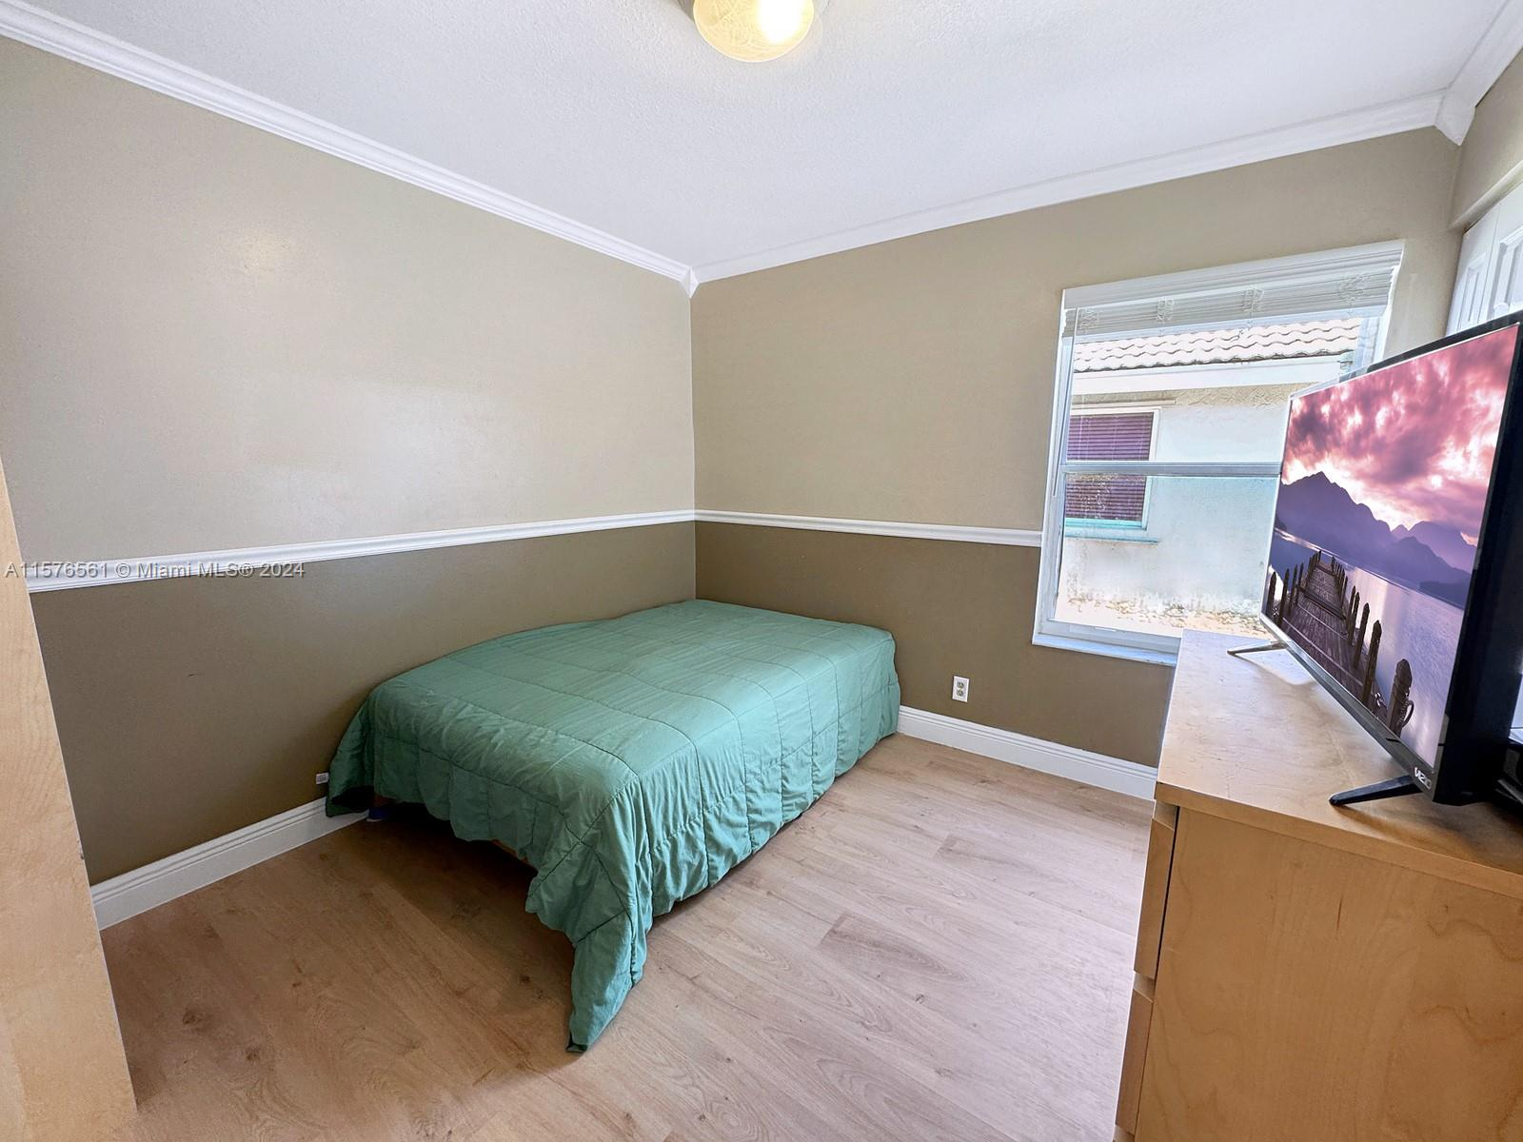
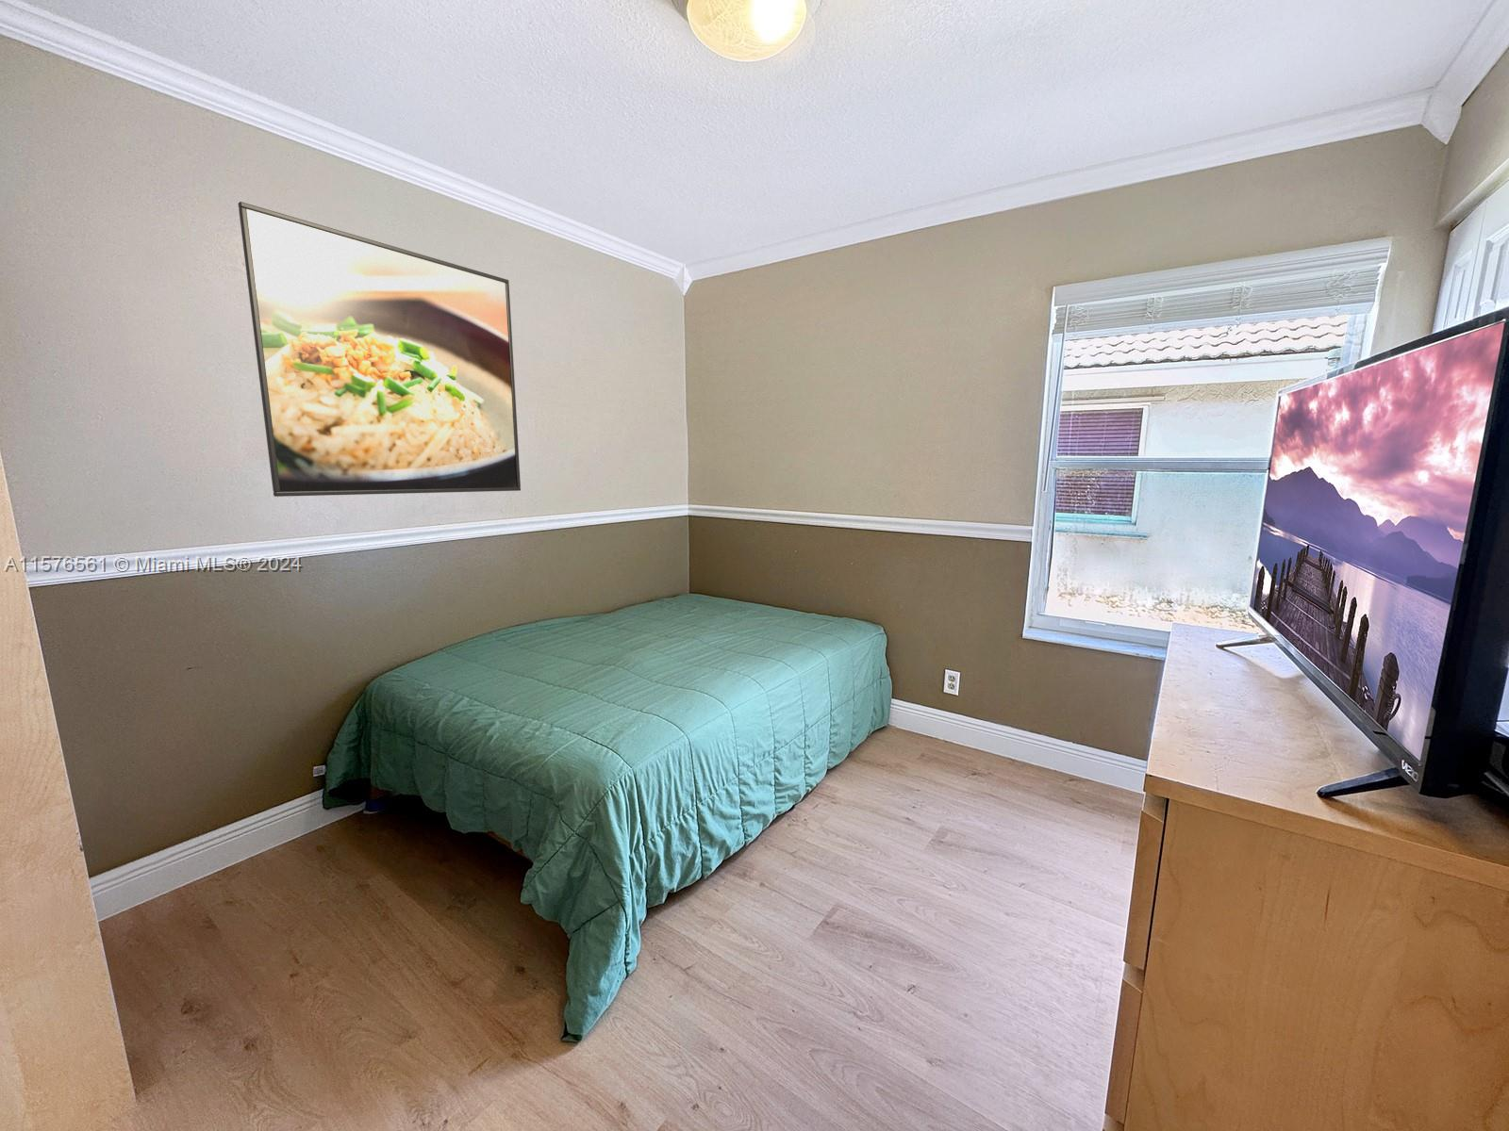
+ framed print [238,201,522,498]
